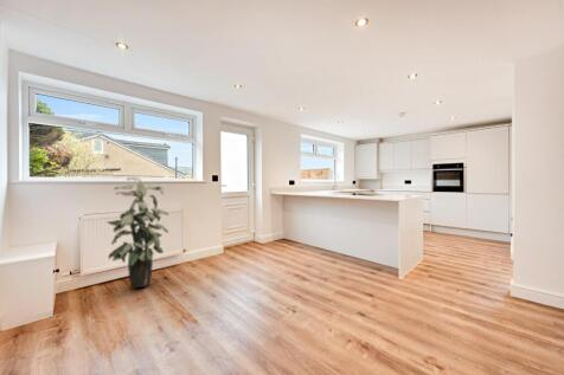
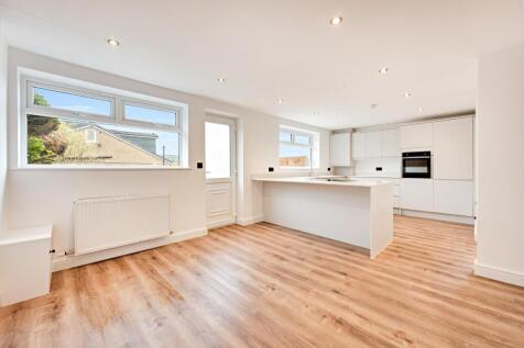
- indoor plant [107,176,169,290]
